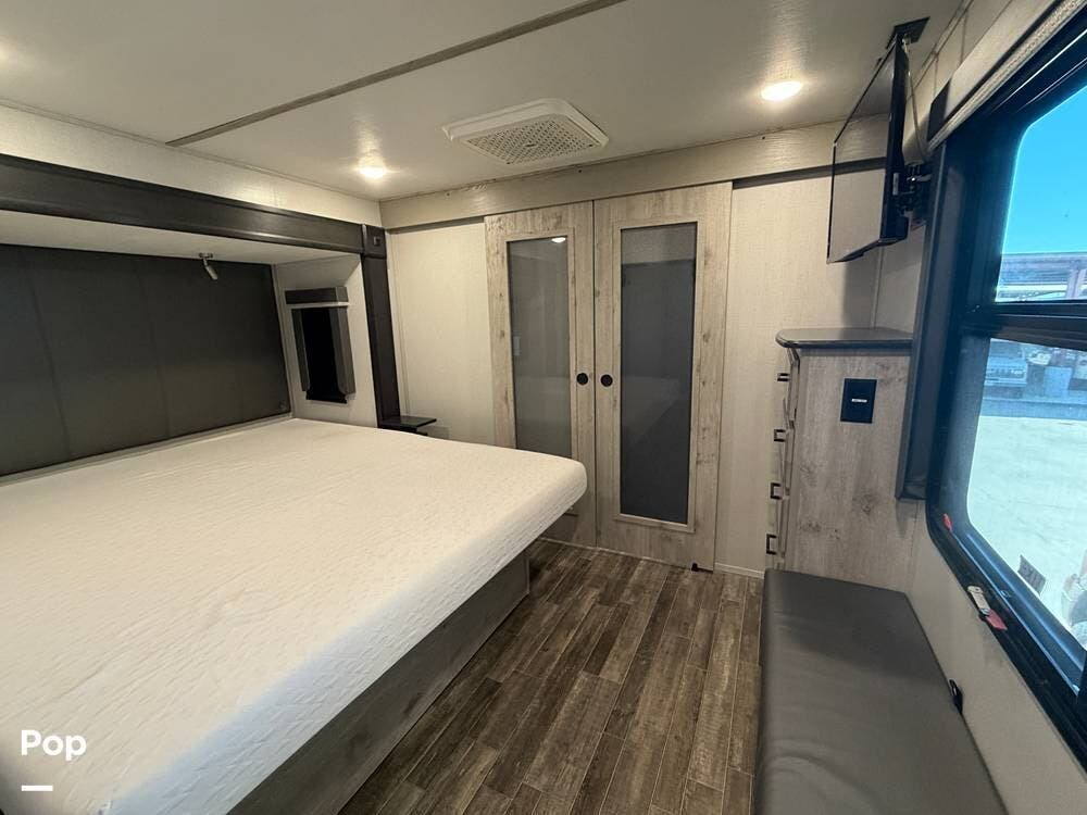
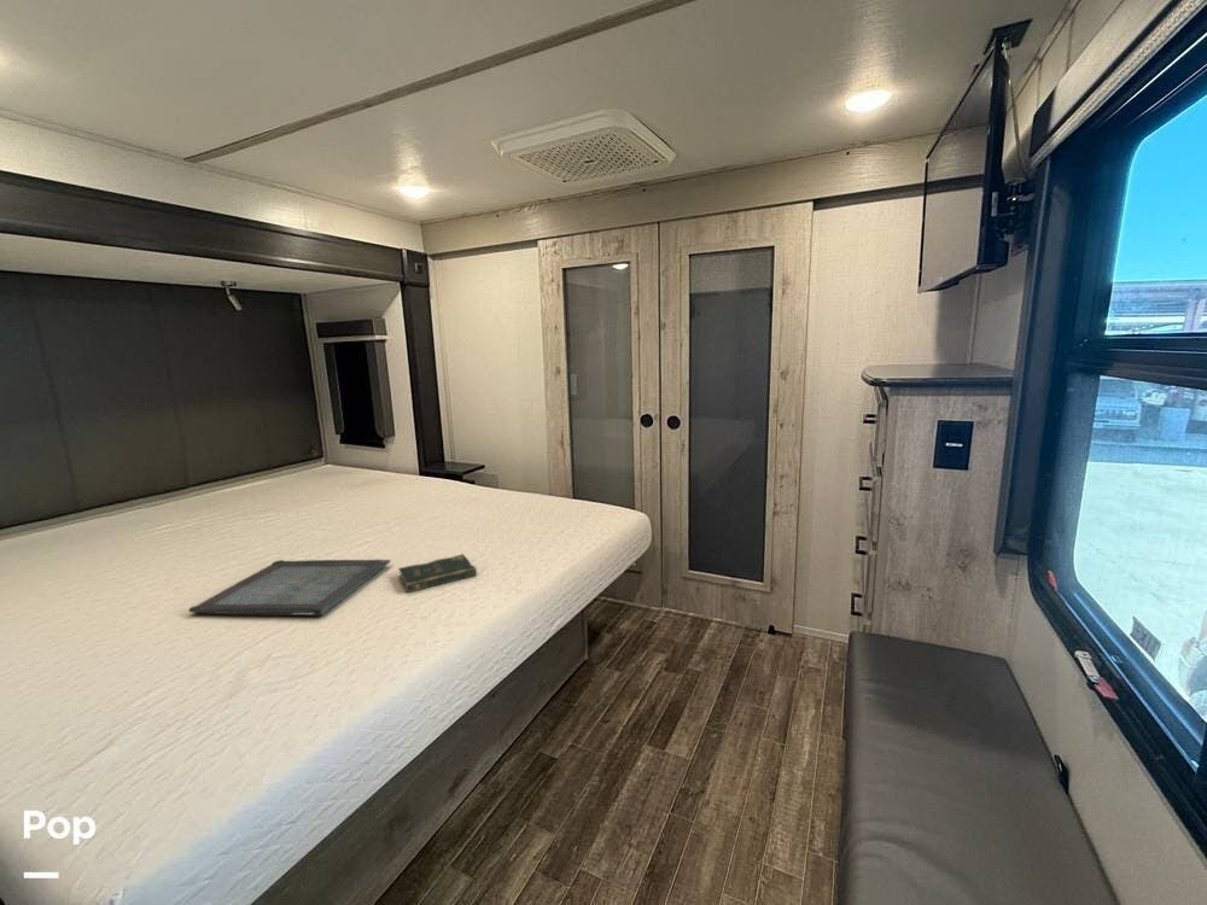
+ serving tray [188,559,391,617]
+ bible [397,553,478,594]
